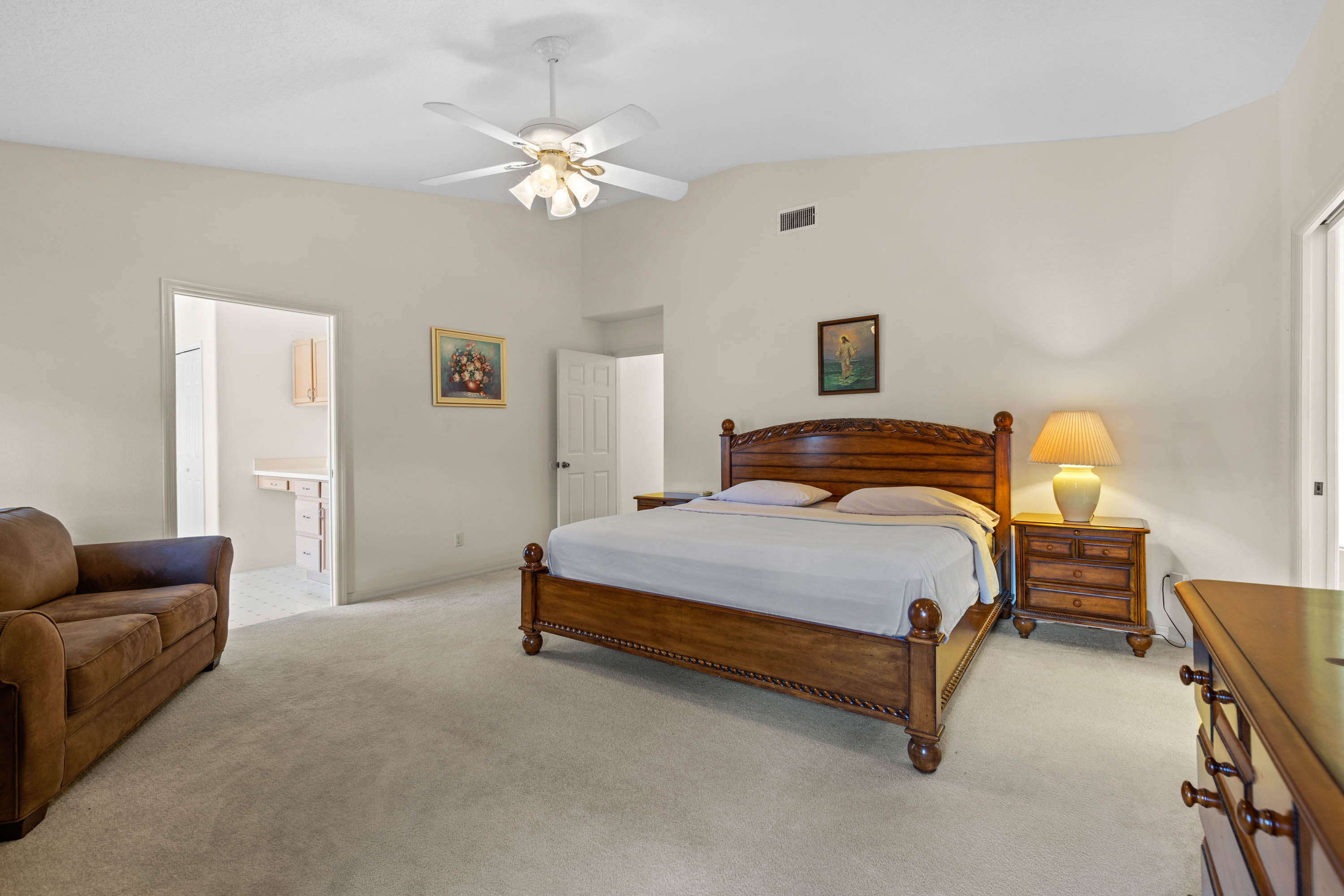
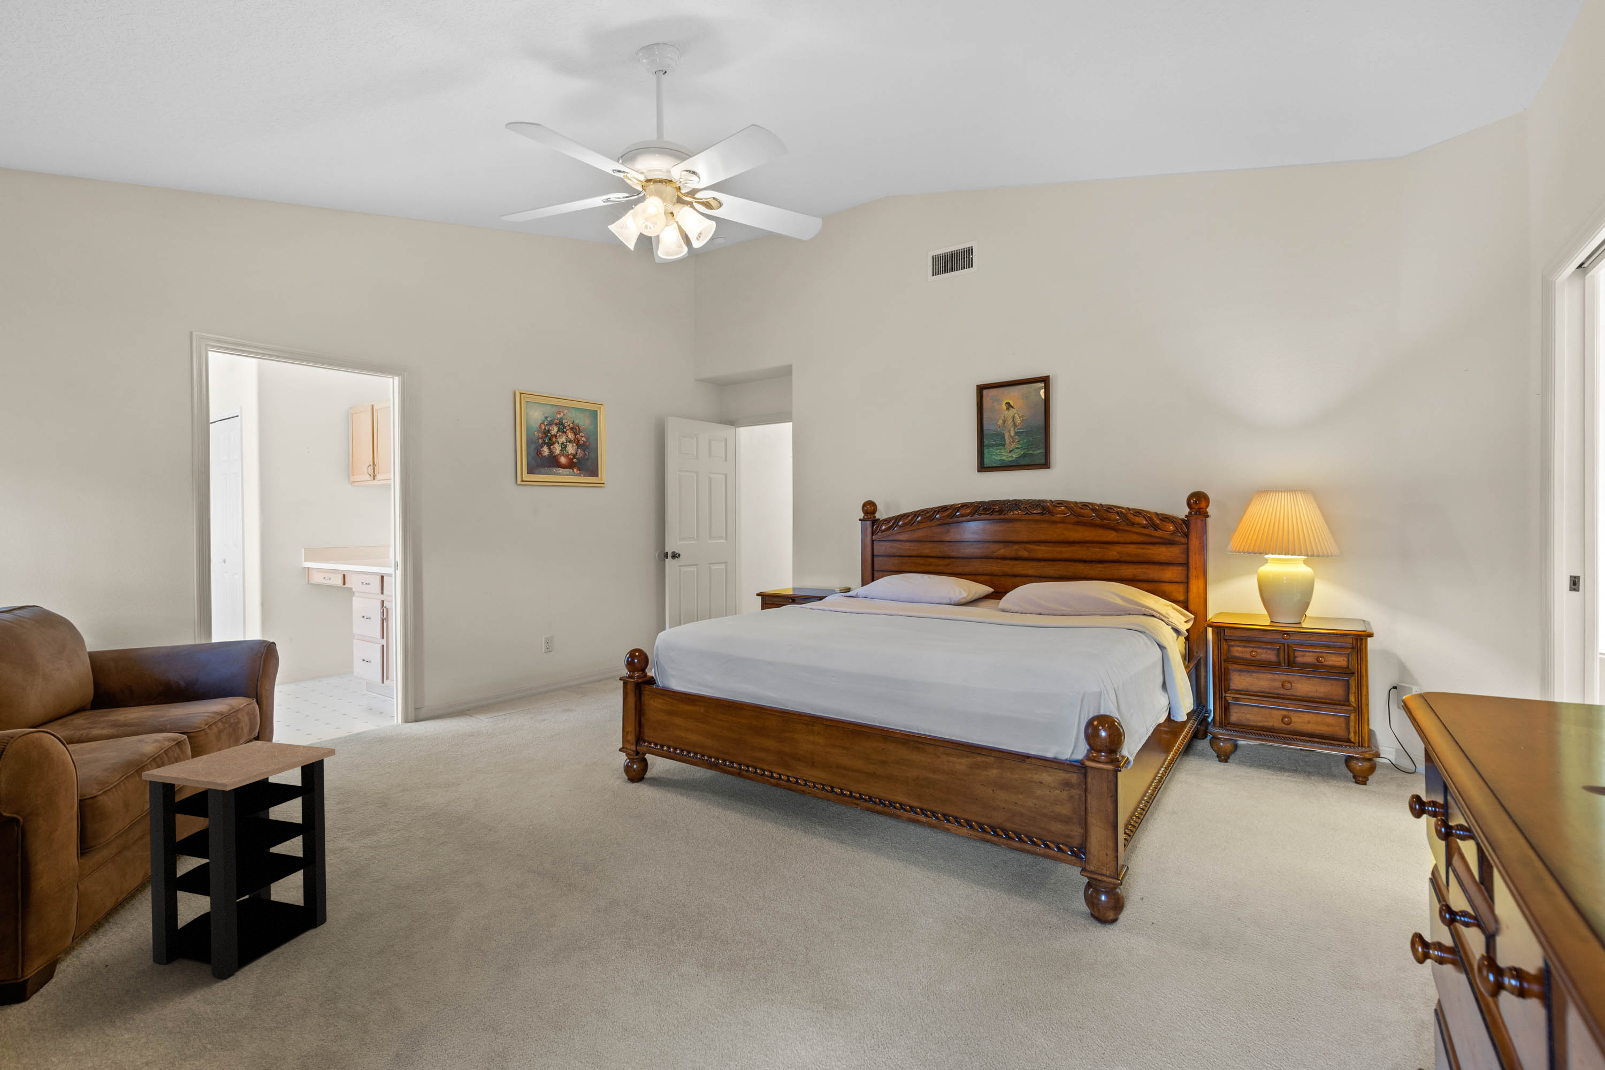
+ side table [141,740,336,978]
